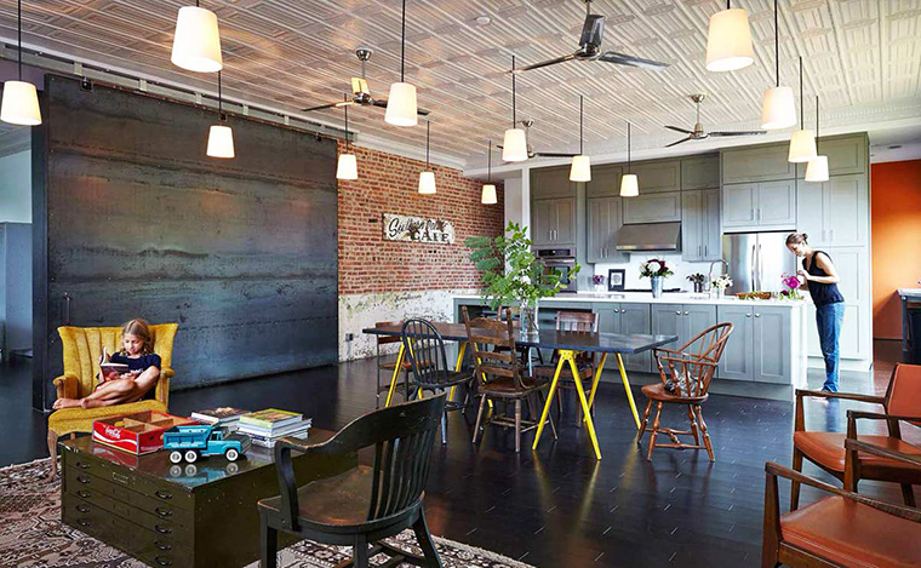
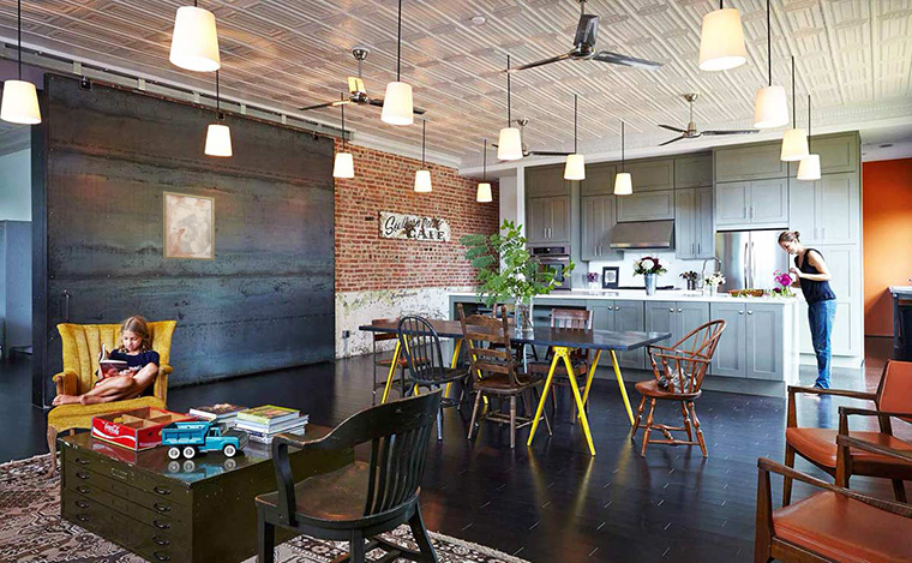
+ wall art [161,190,216,262]
